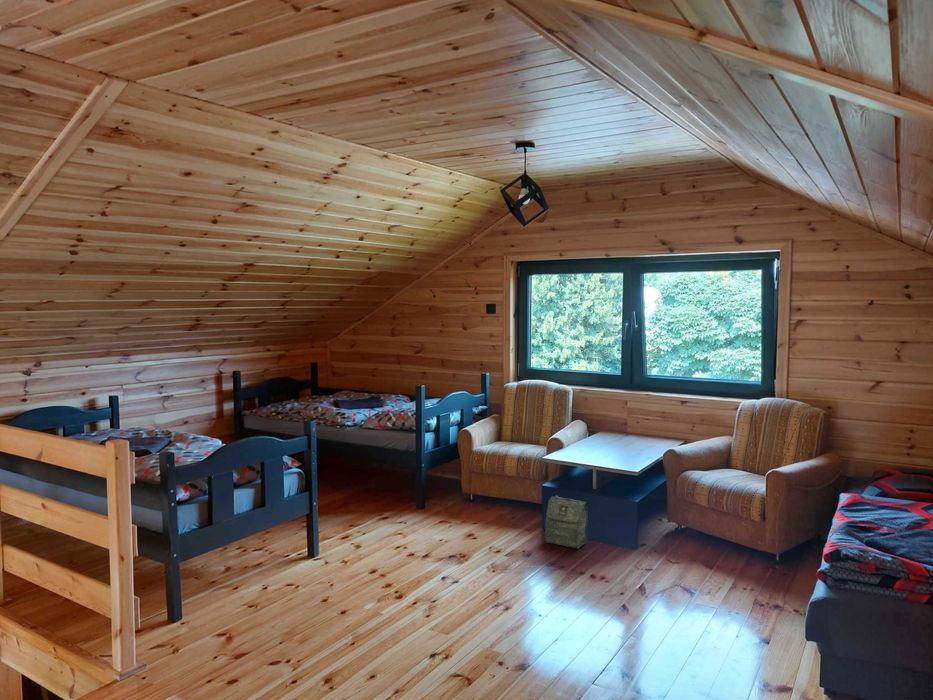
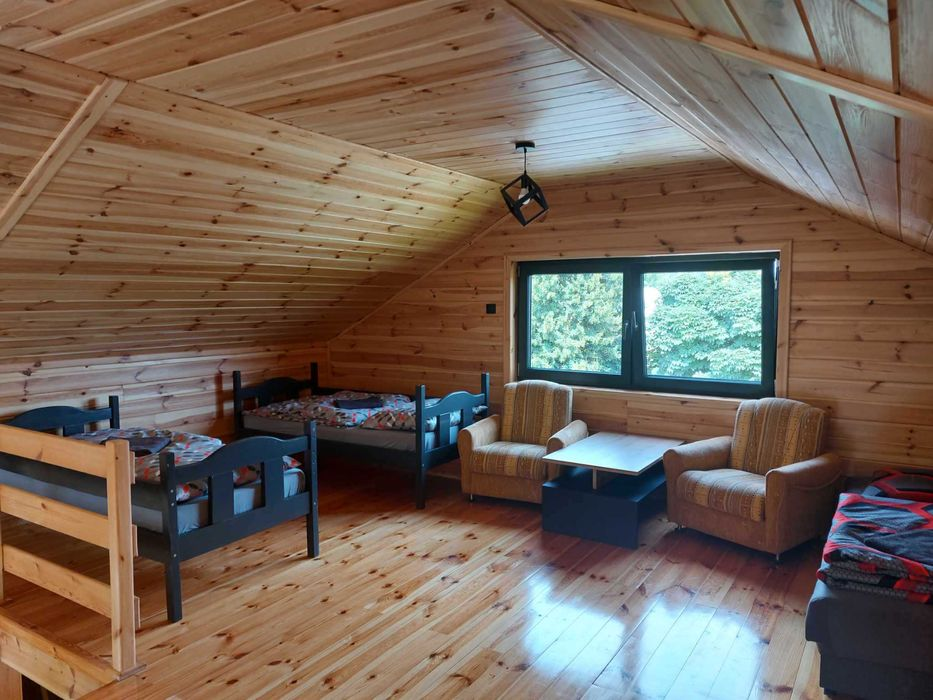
- bag [544,494,589,550]
